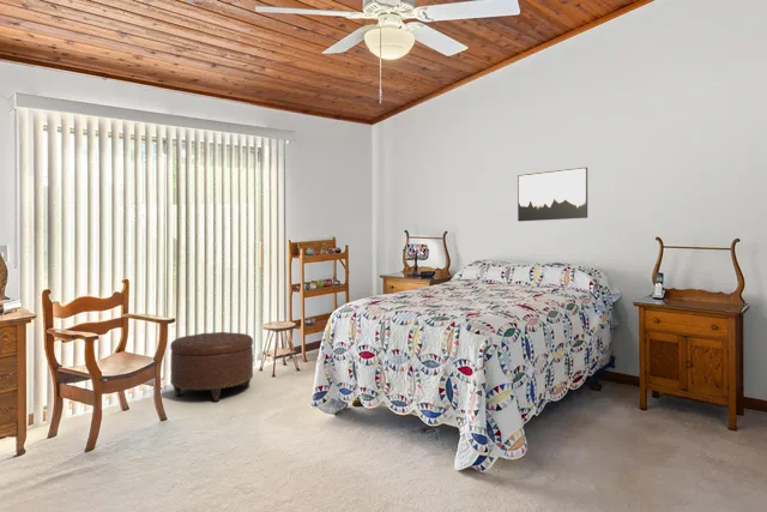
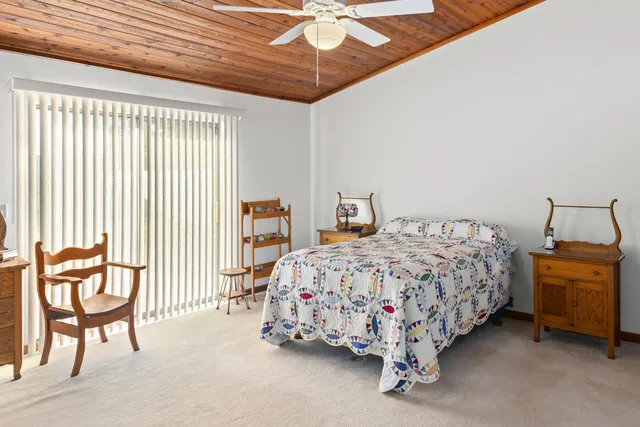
- wall art [517,167,588,223]
- ottoman [169,331,254,402]
